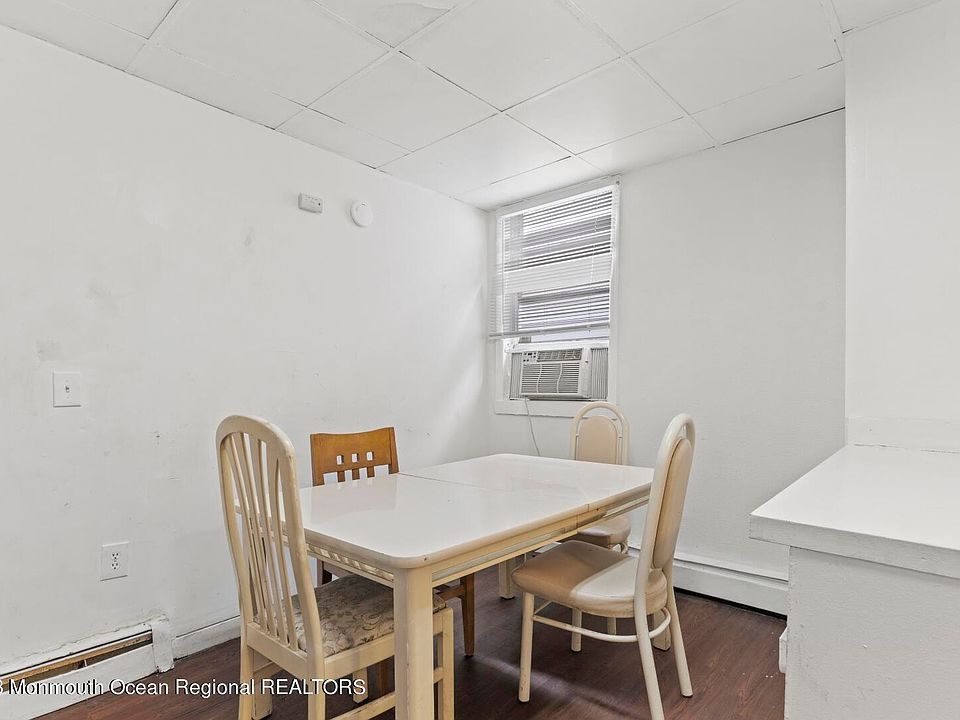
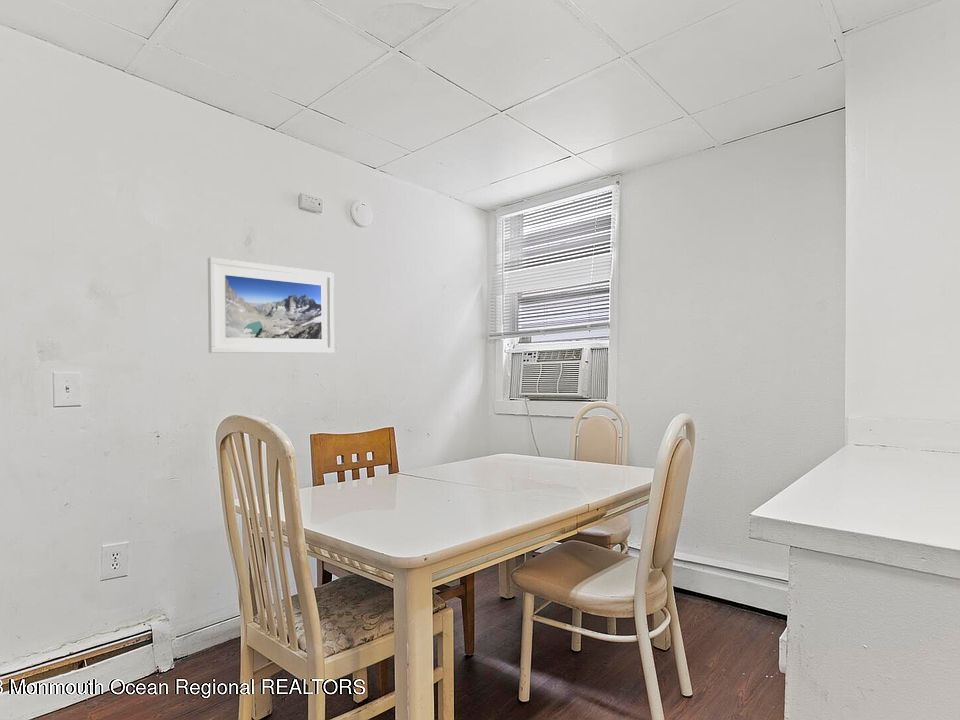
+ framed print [207,257,335,354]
